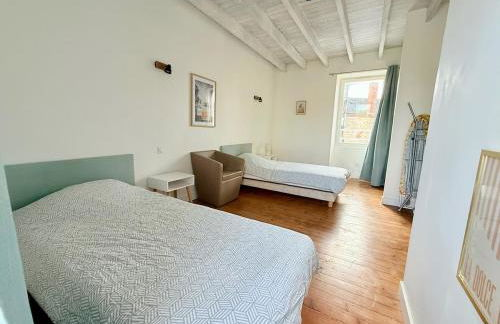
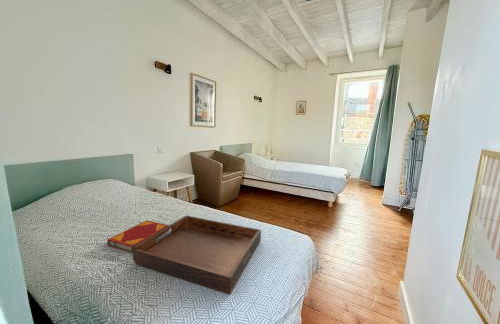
+ serving tray [132,215,262,295]
+ hardback book [106,219,170,254]
